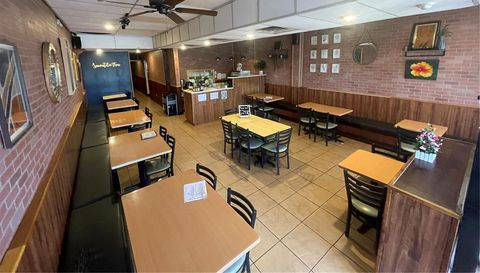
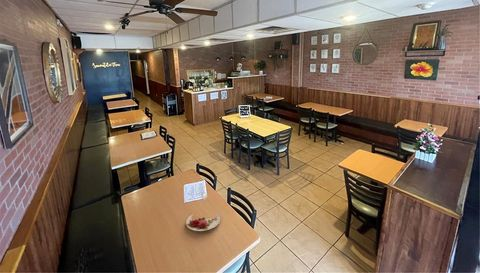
+ plate [185,212,221,232]
